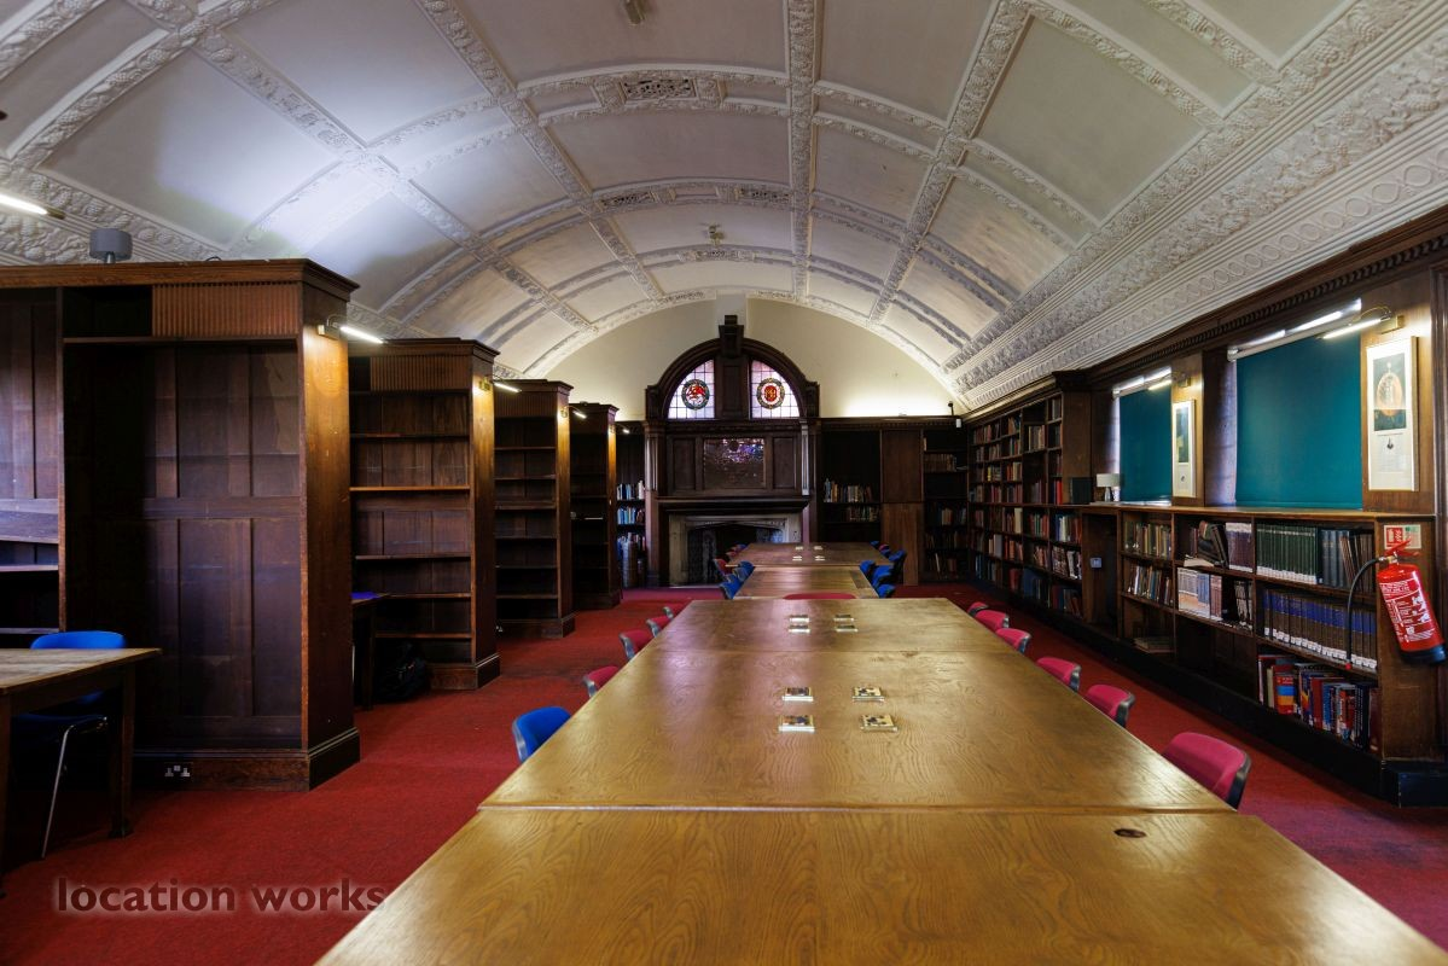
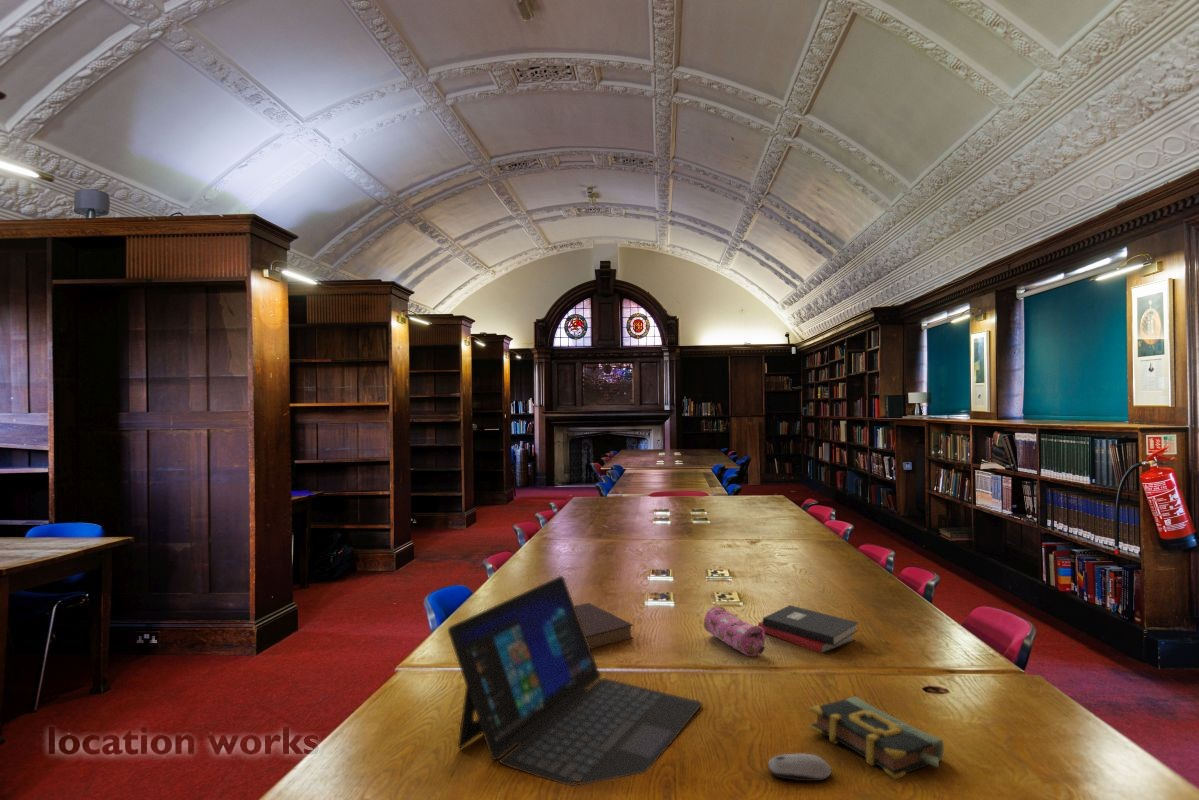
+ book [808,695,945,781]
+ pencil case [703,605,766,657]
+ computer mouse [767,753,832,782]
+ book [574,602,634,650]
+ hardback book [757,604,860,654]
+ laptop [447,575,703,787]
